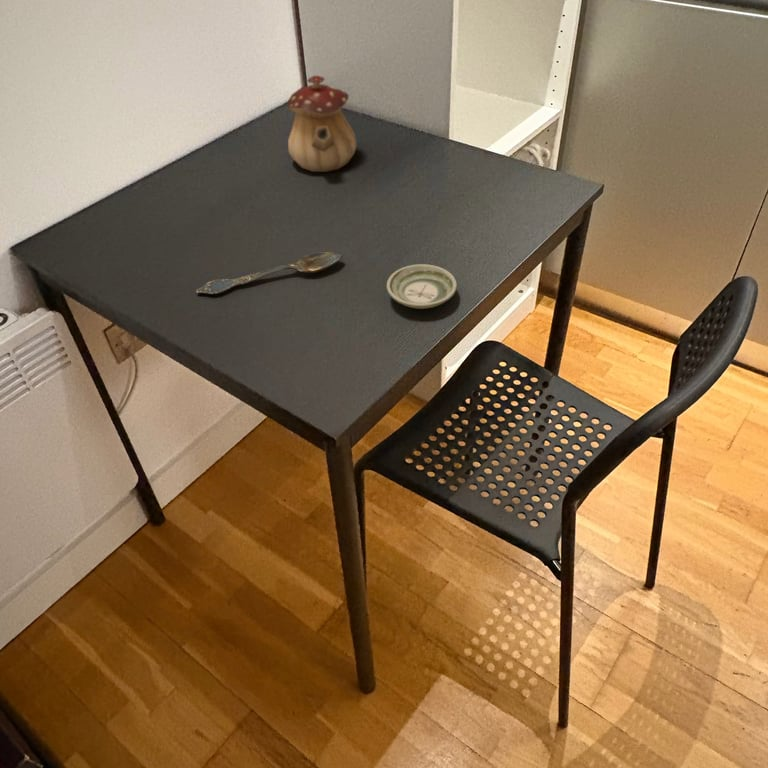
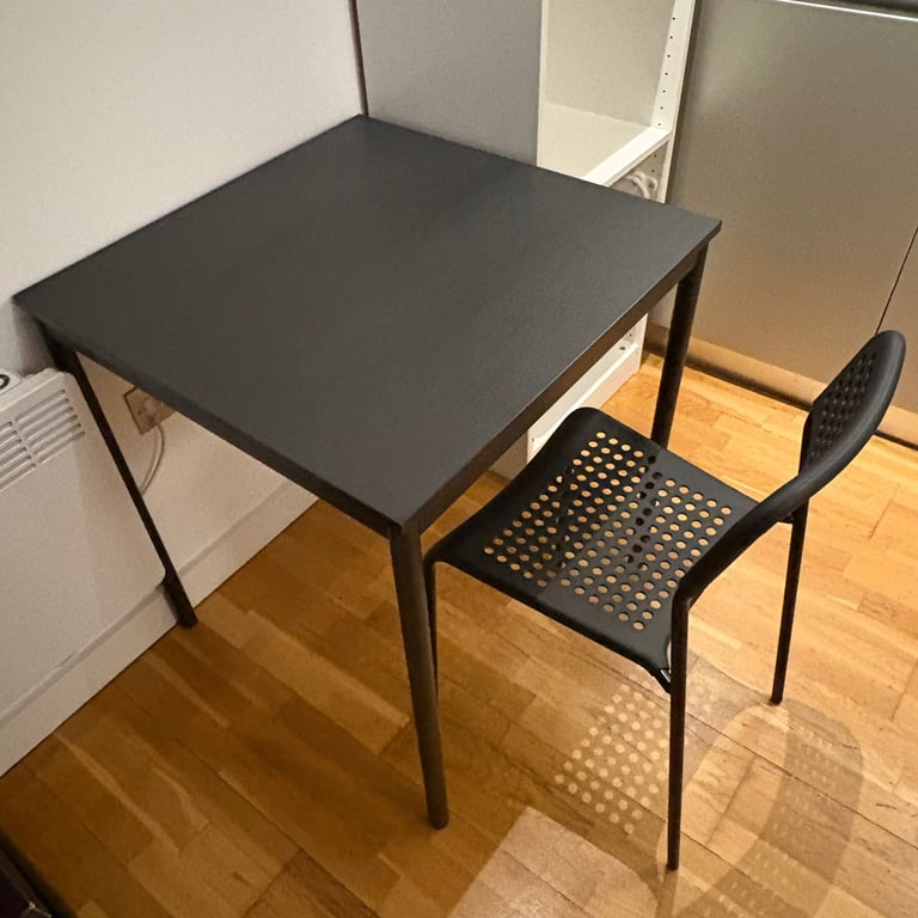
- teapot [286,74,358,173]
- spoon [195,251,343,295]
- saucer [386,263,458,310]
